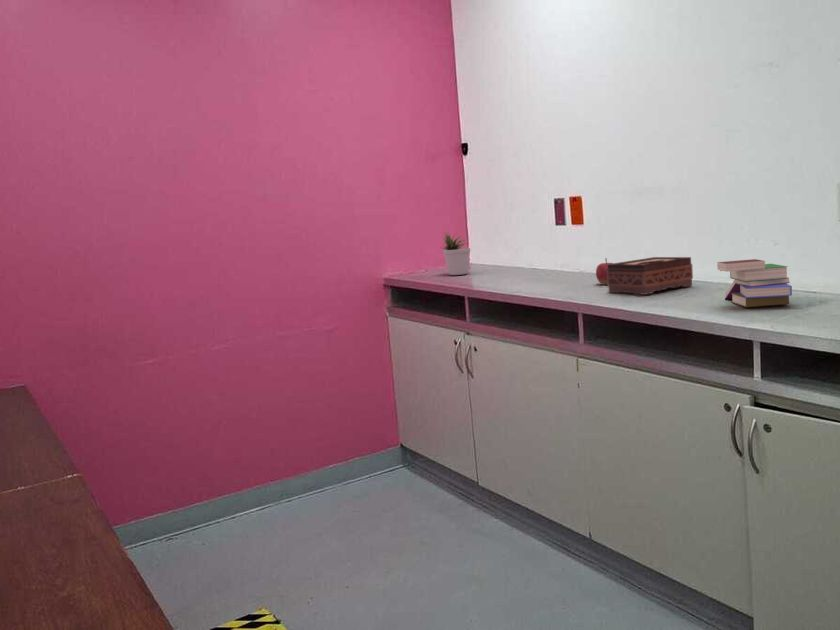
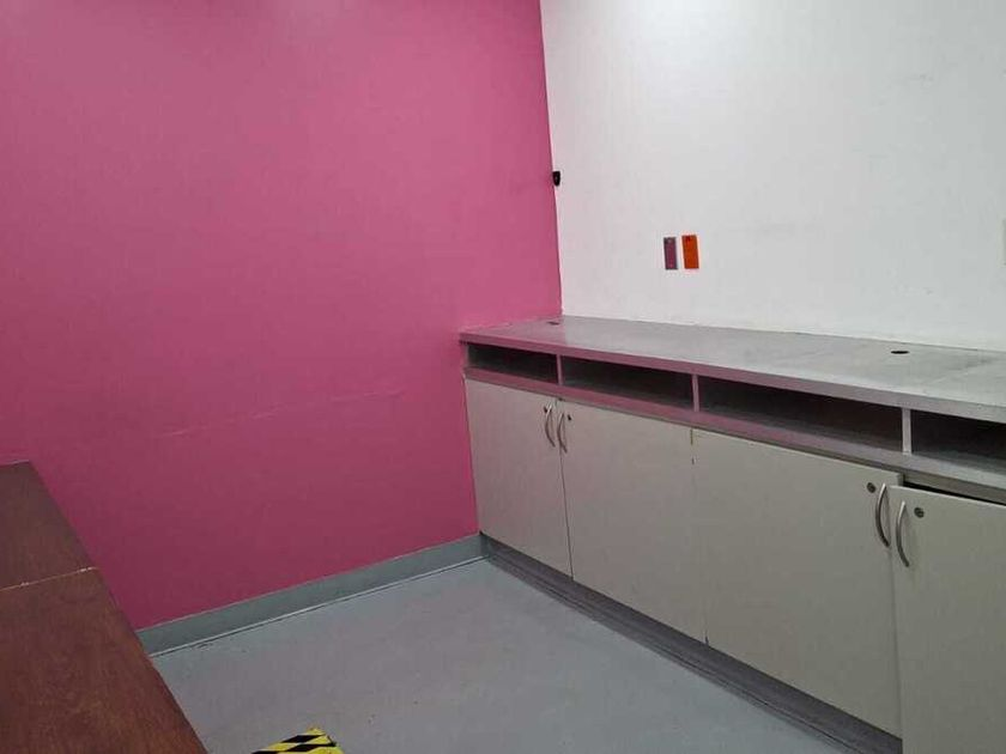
- apple [595,257,613,285]
- book [716,258,793,308]
- potted plant [439,232,471,276]
- tissue box [606,256,694,296]
